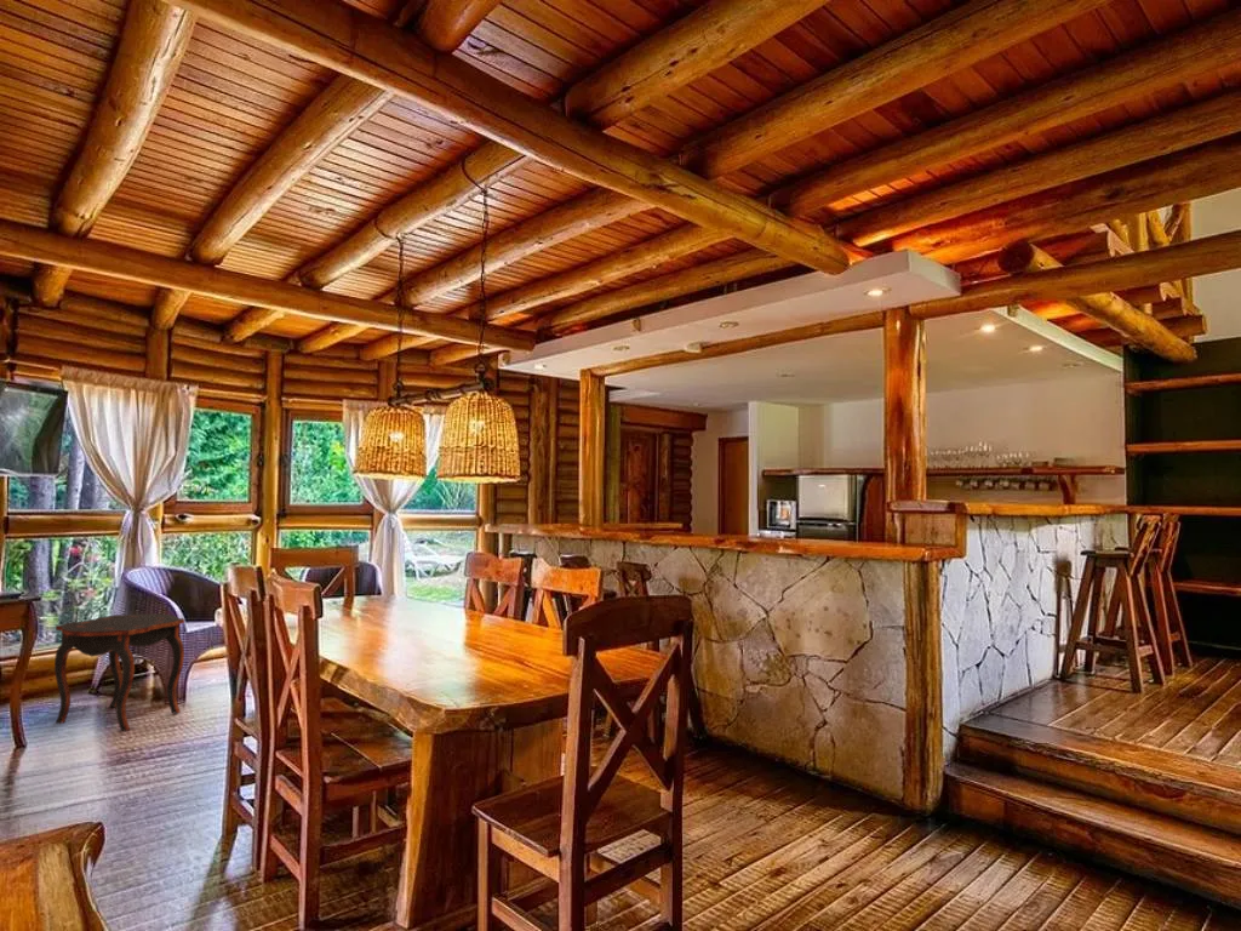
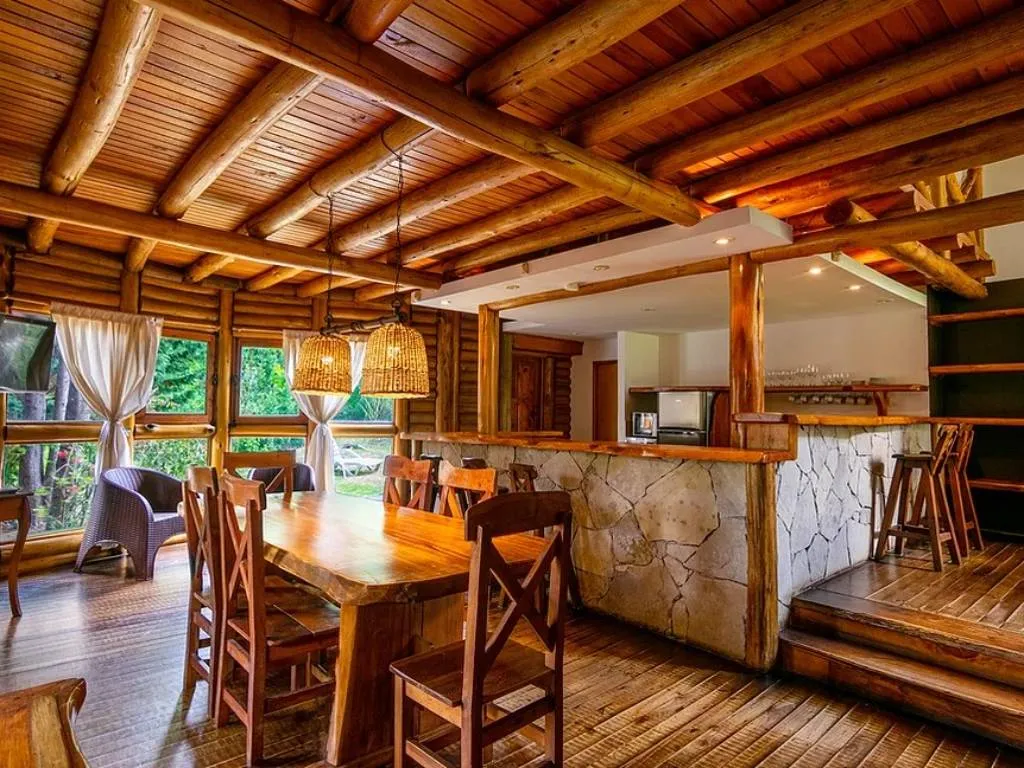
- side table [53,613,185,732]
